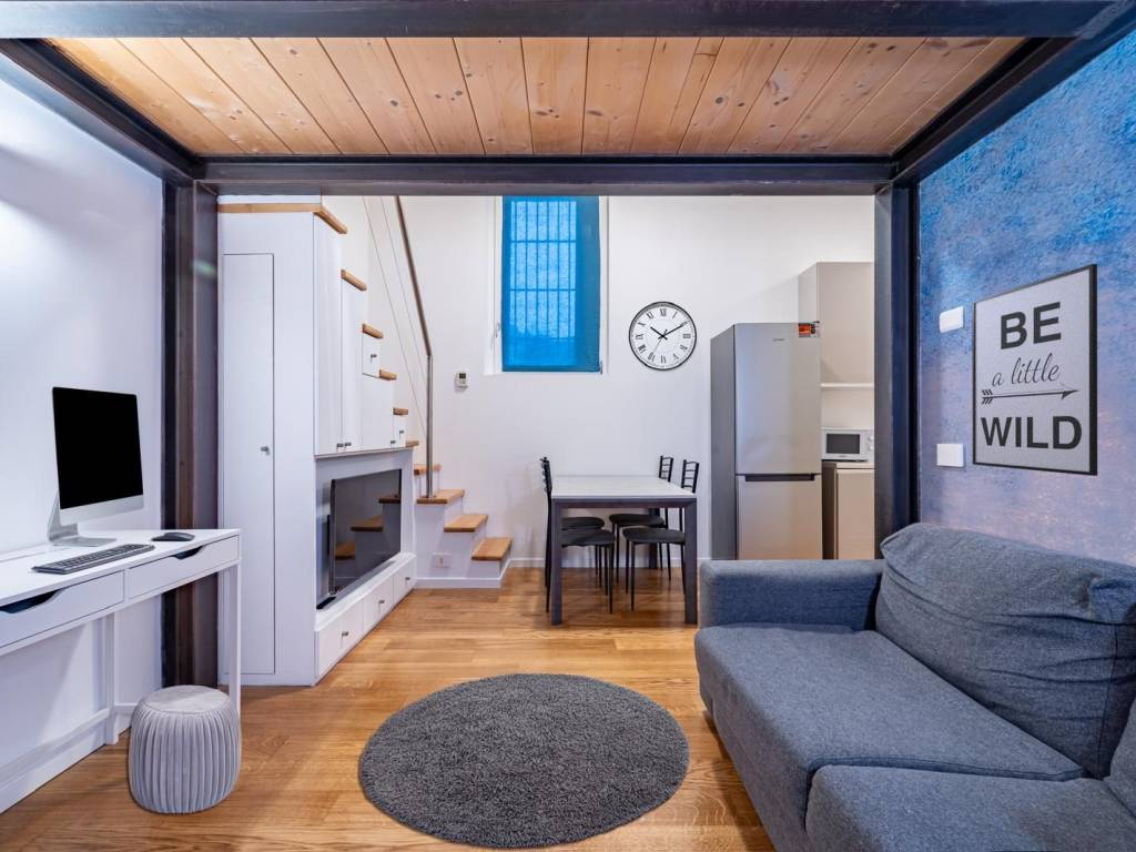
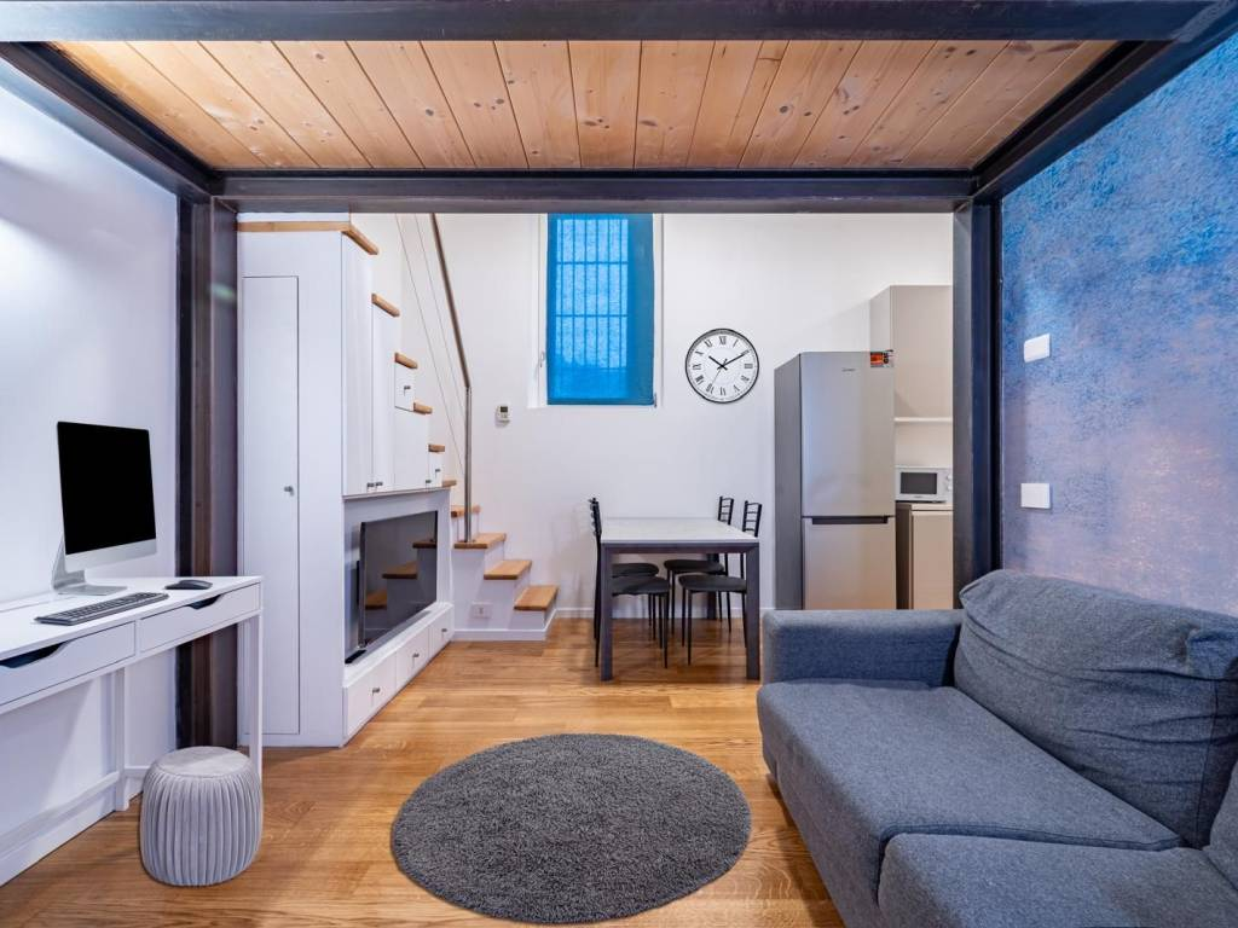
- wall art [971,263,1098,477]
